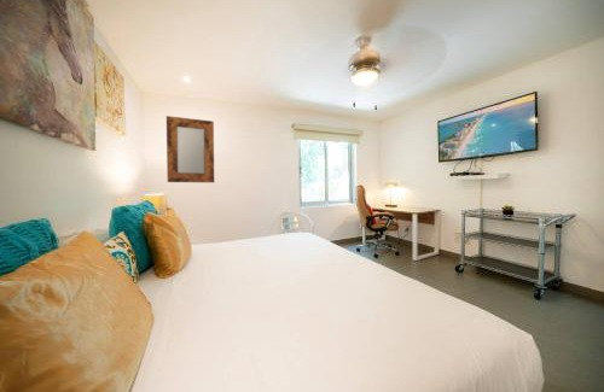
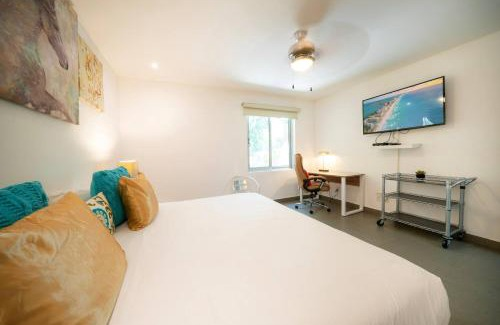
- home mirror [165,115,215,183]
